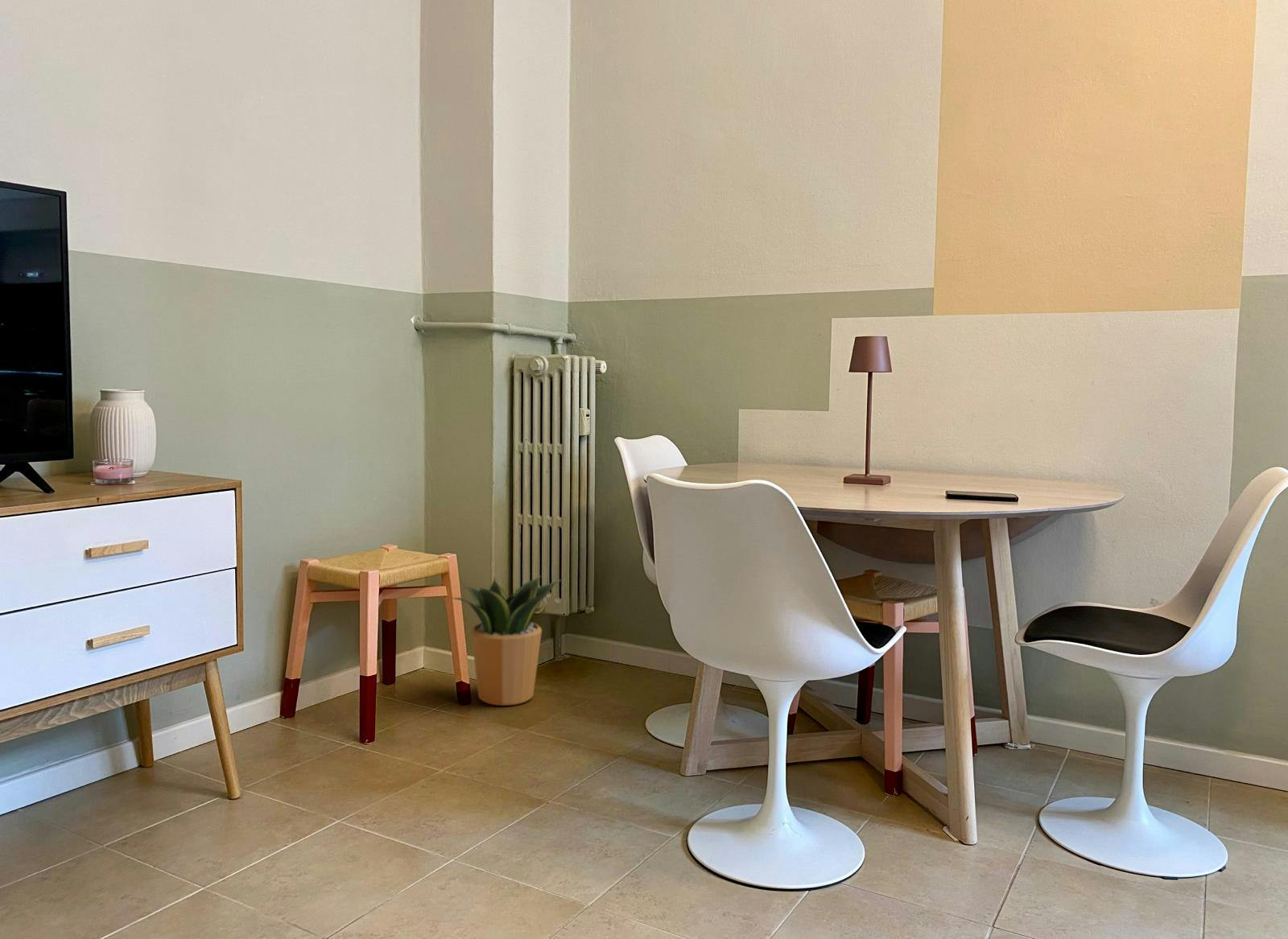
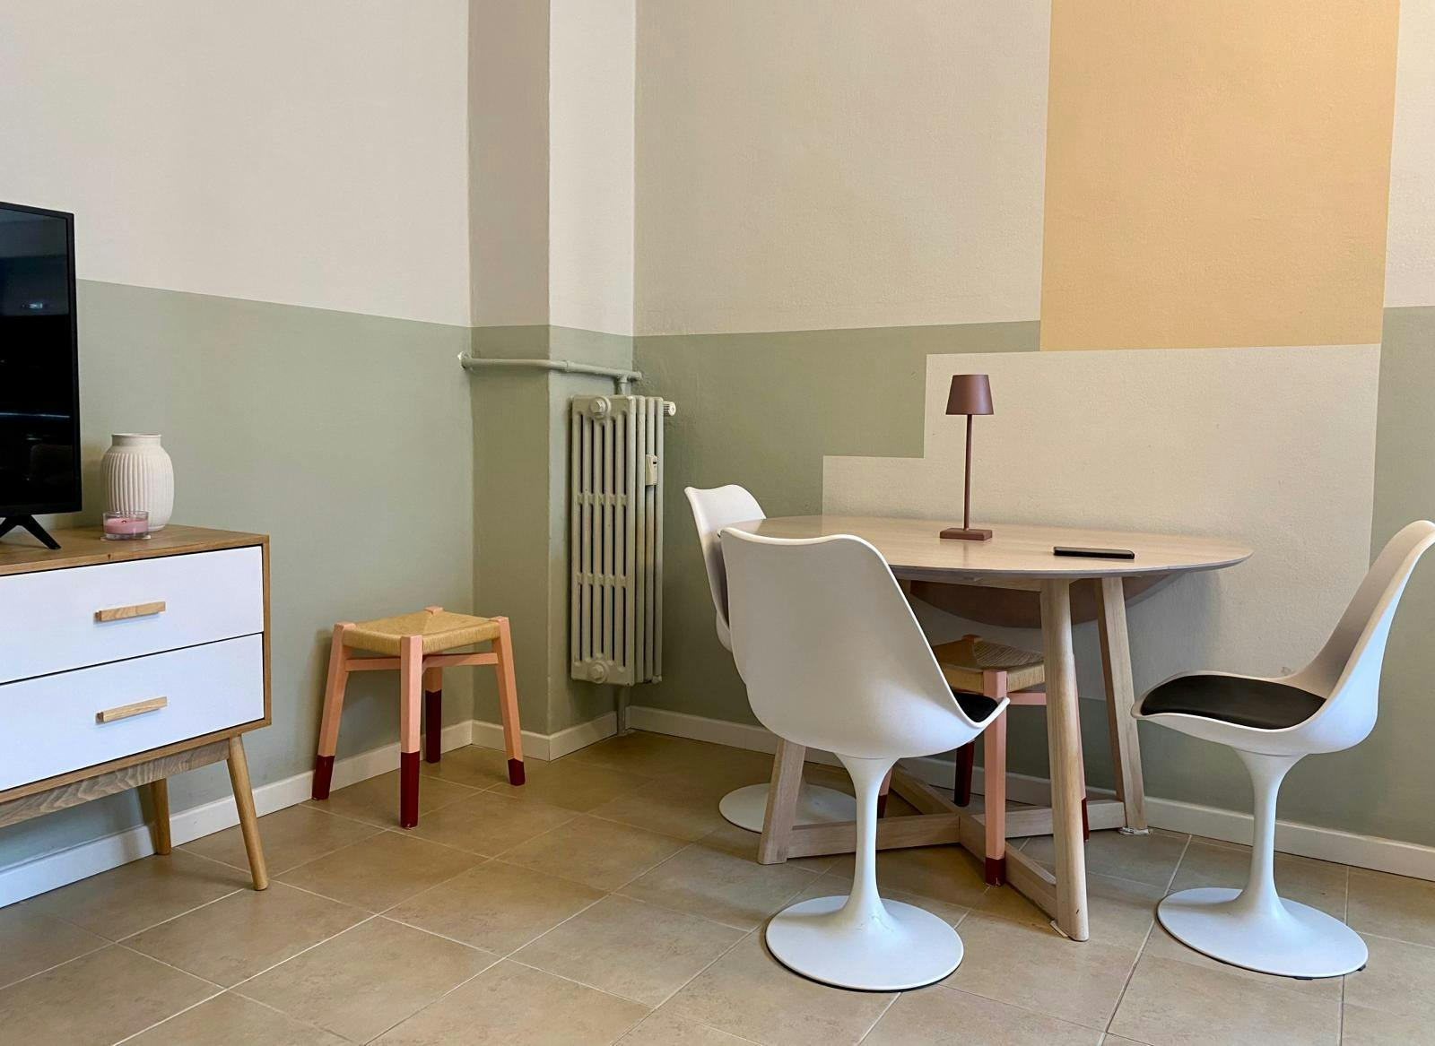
- potted plant [451,575,562,706]
